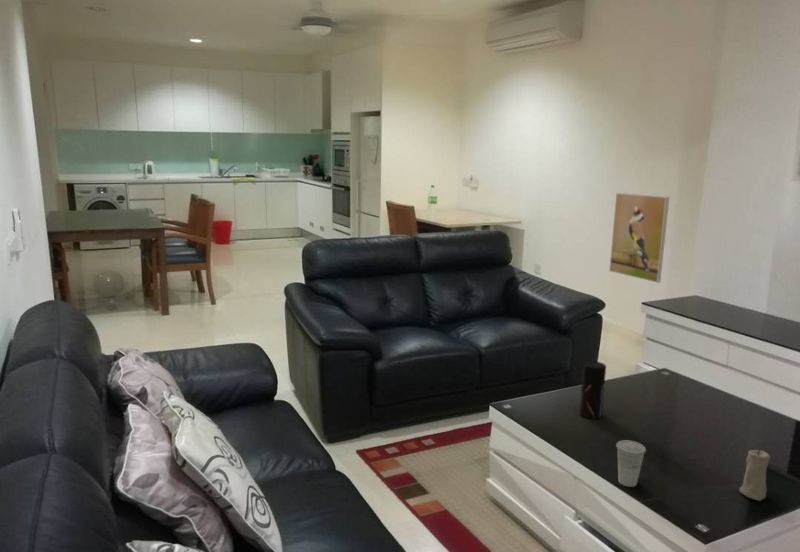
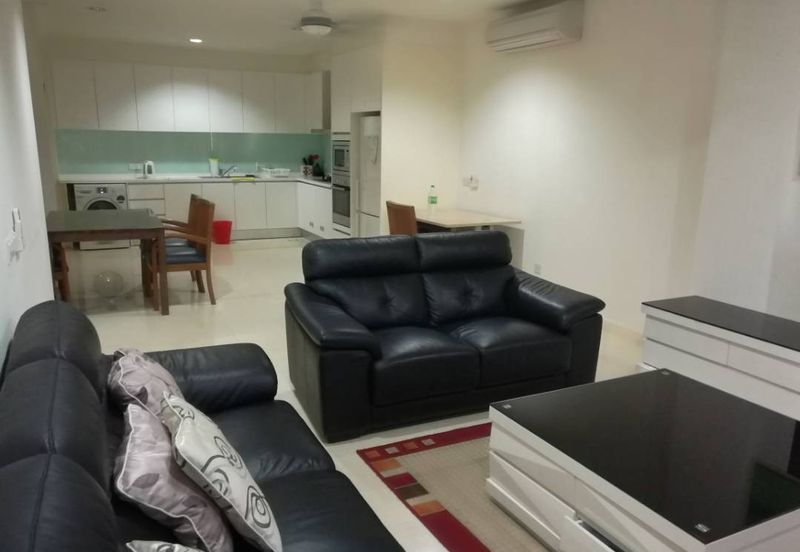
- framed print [608,192,670,284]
- pepper grinder [579,360,607,420]
- candle [738,448,771,502]
- cup [615,439,647,488]
